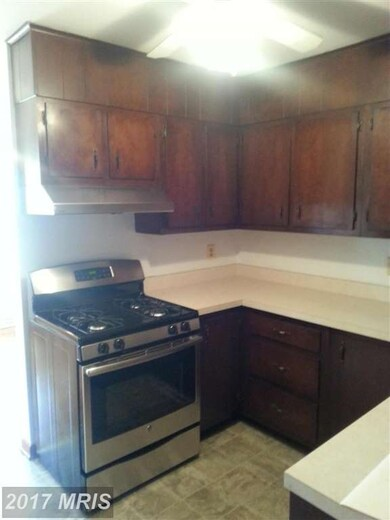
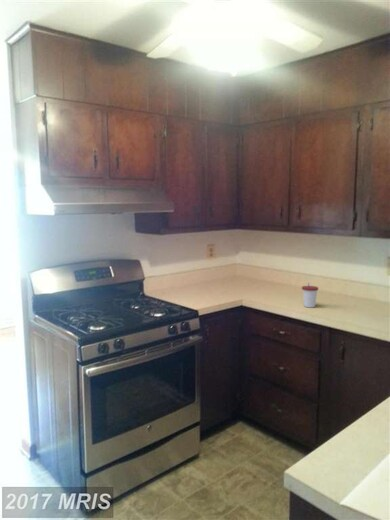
+ cup [301,282,319,308]
